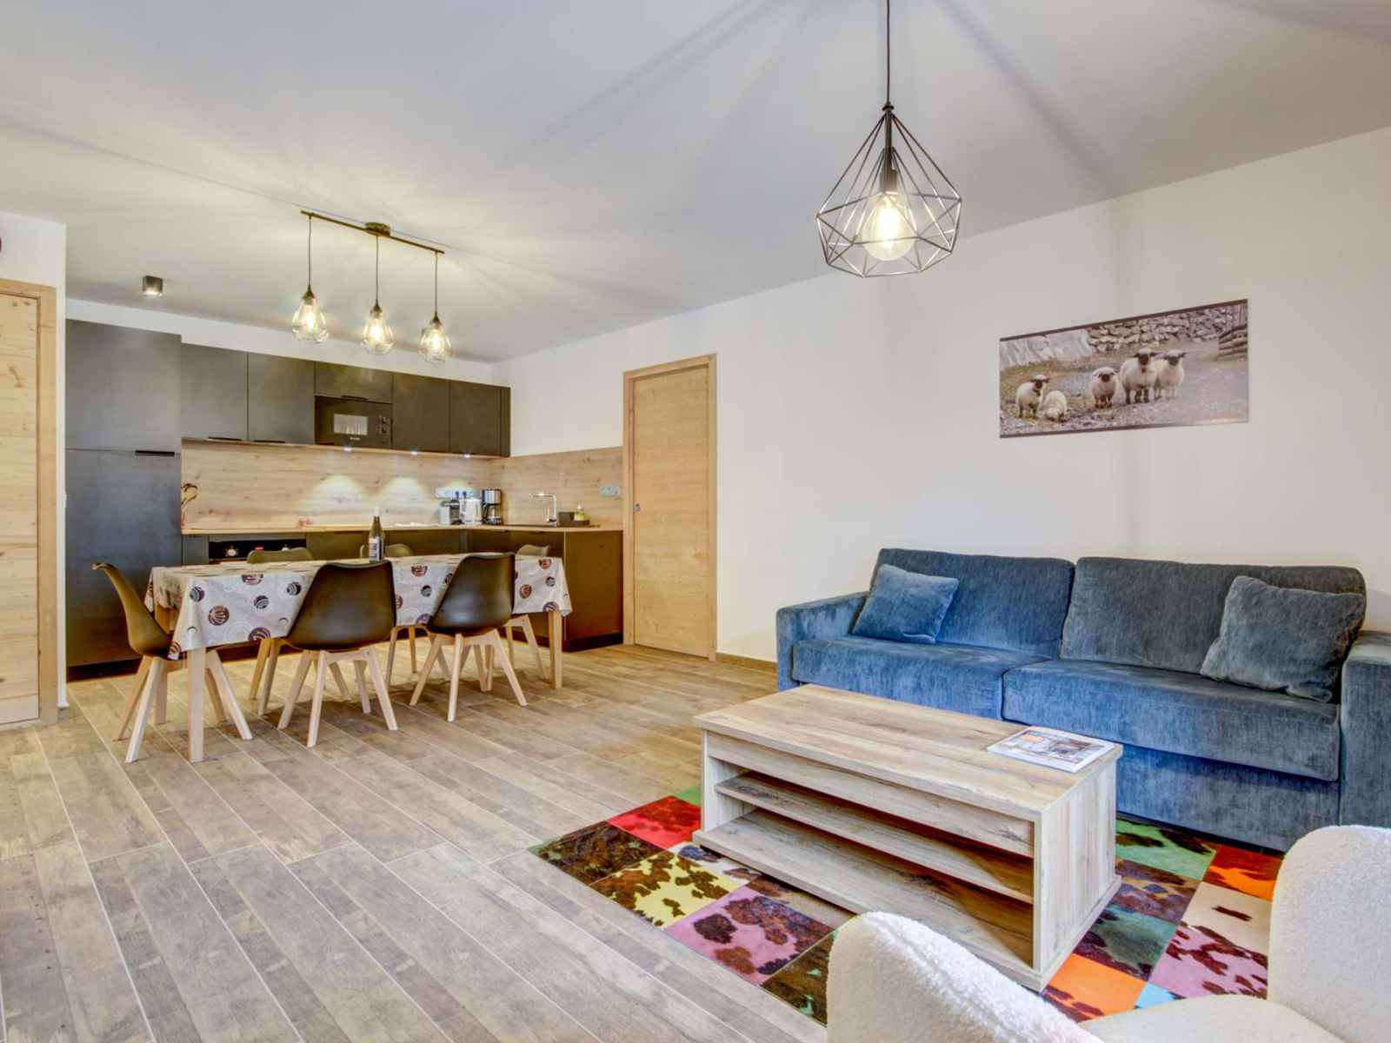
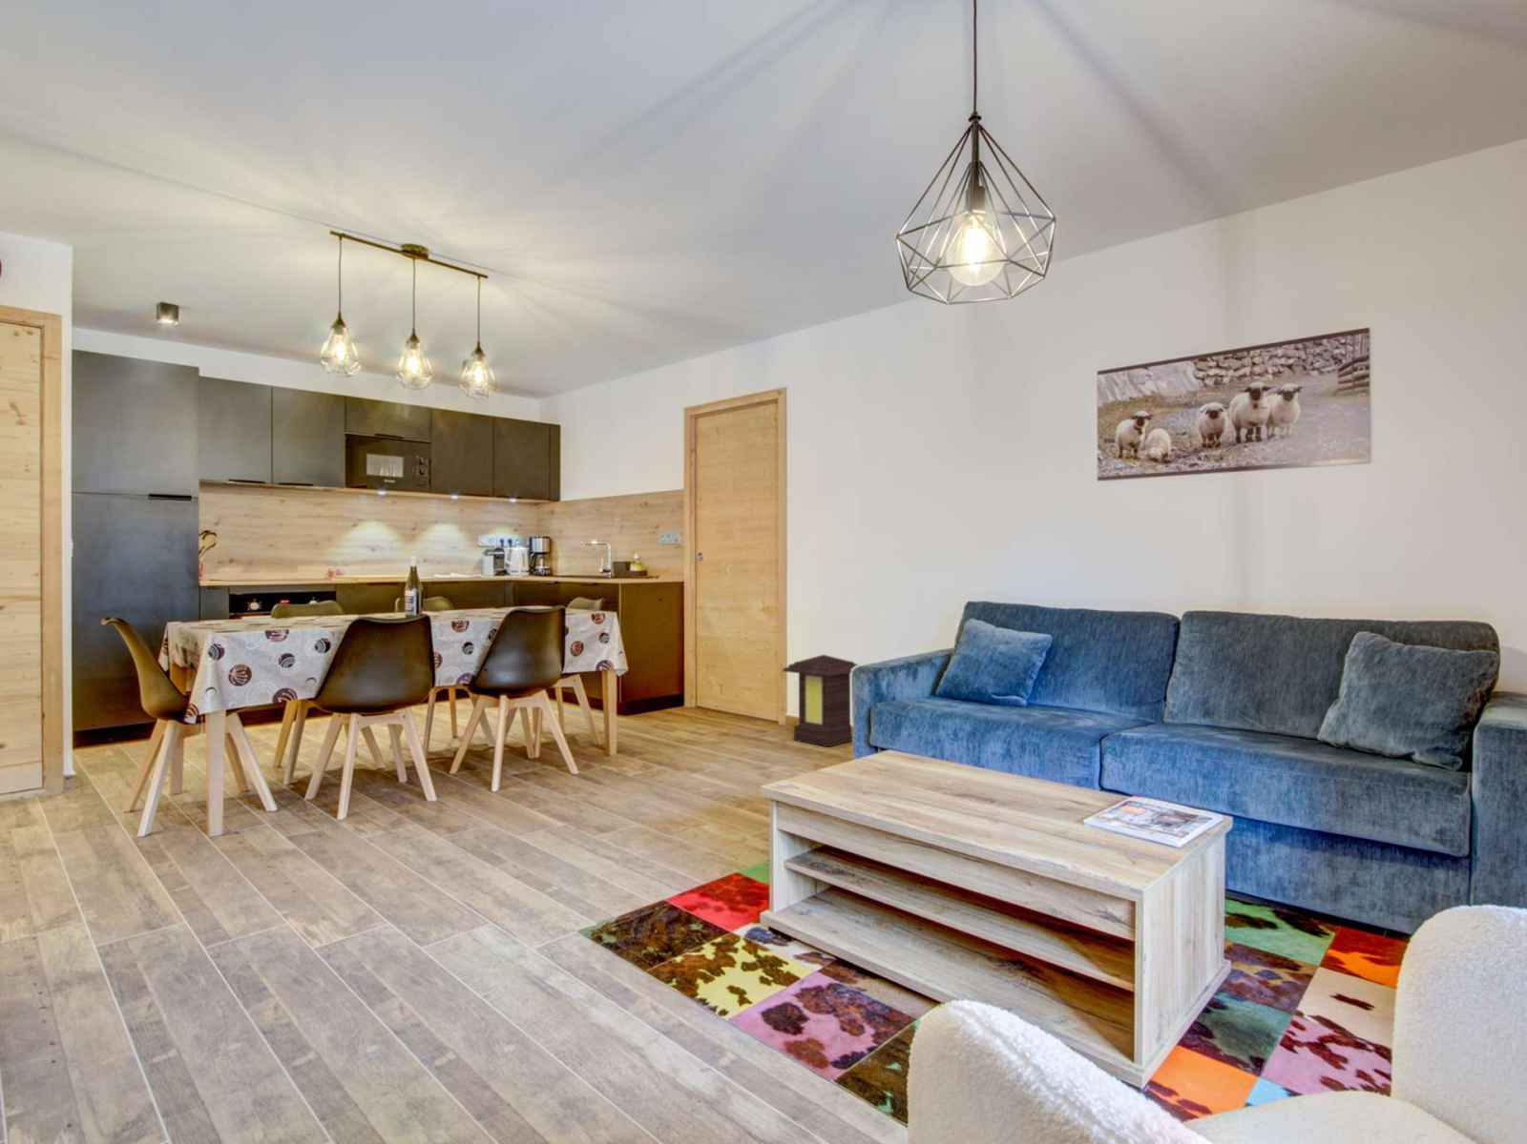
+ lantern [782,654,860,747]
